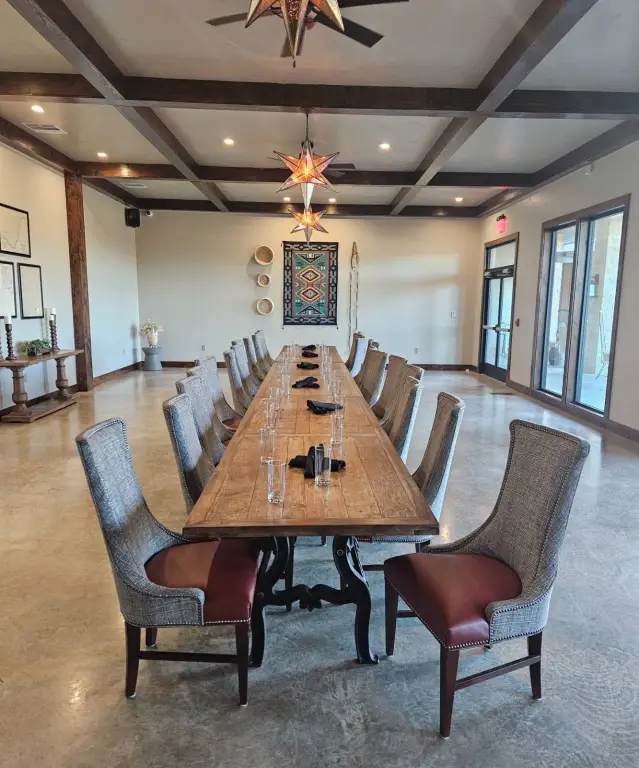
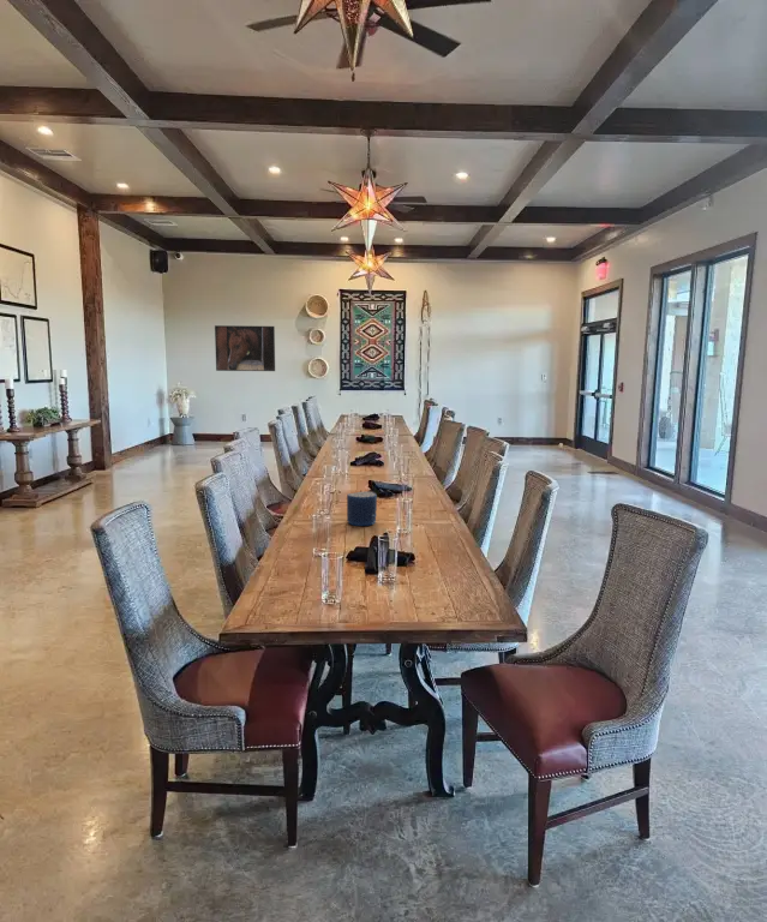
+ candle [346,490,378,527]
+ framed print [214,324,276,372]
